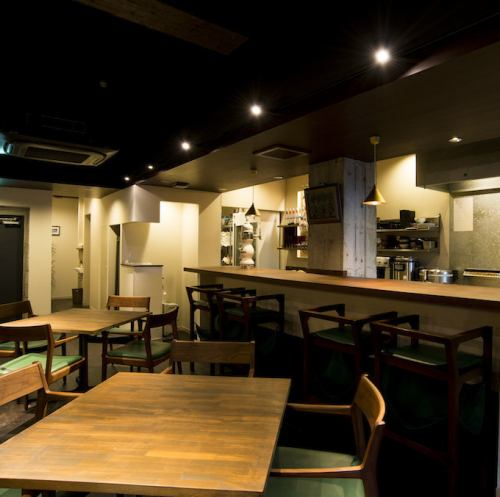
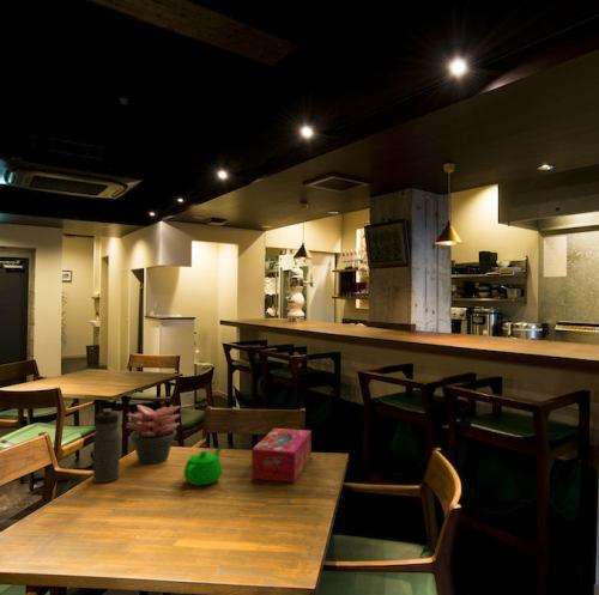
+ teapot [182,448,223,486]
+ water bottle [91,408,121,484]
+ tissue box [250,427,313,484]
+ succulent plant [126,403,181,465]
